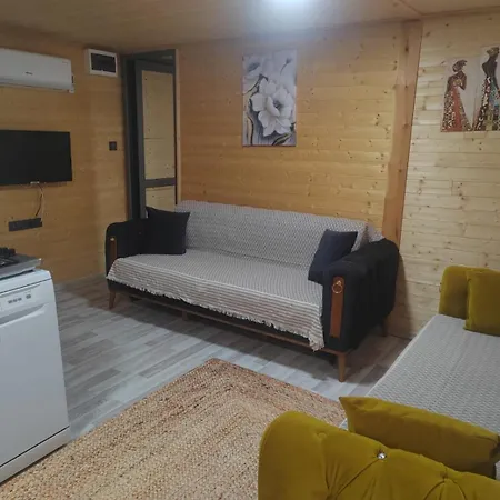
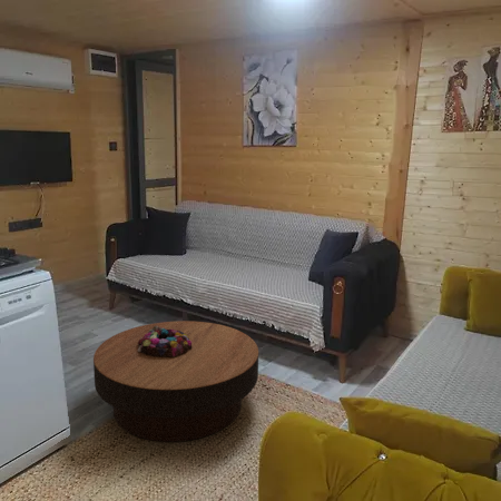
+ coffee table [92,320,259,443]
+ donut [138,326,191,356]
